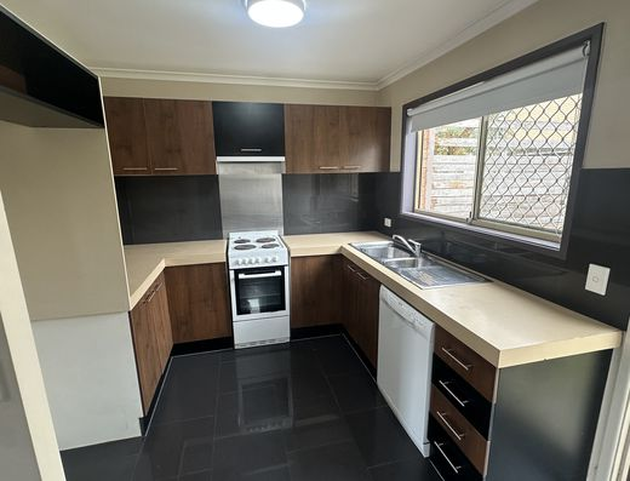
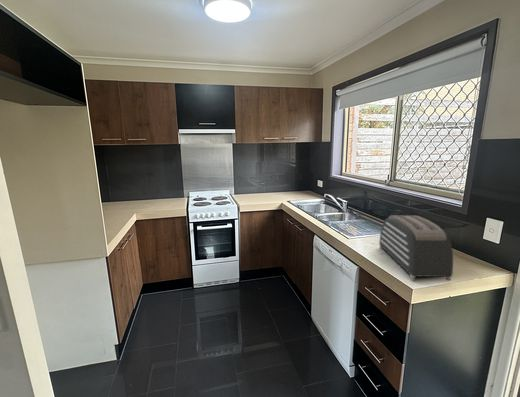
+ toaster [378,215,454,282]
